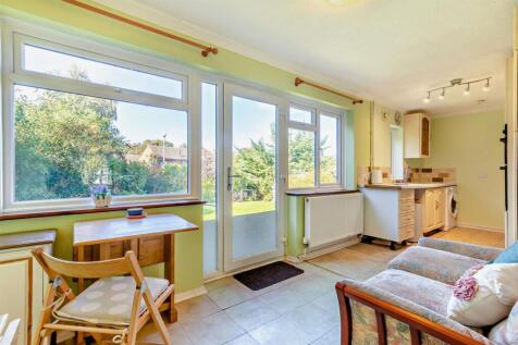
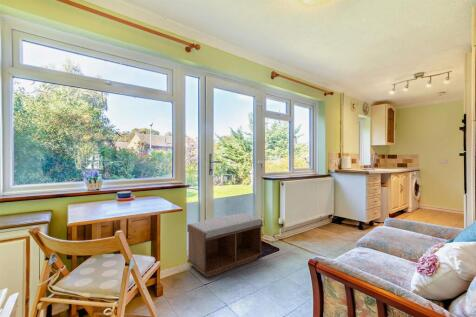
+ bench [186,212,263,279]
